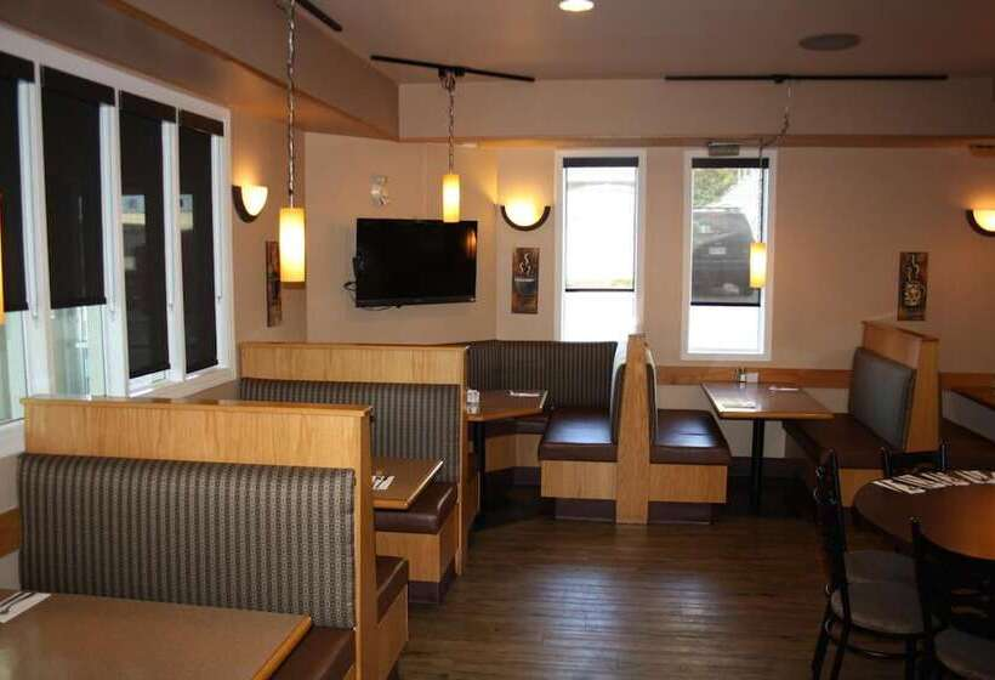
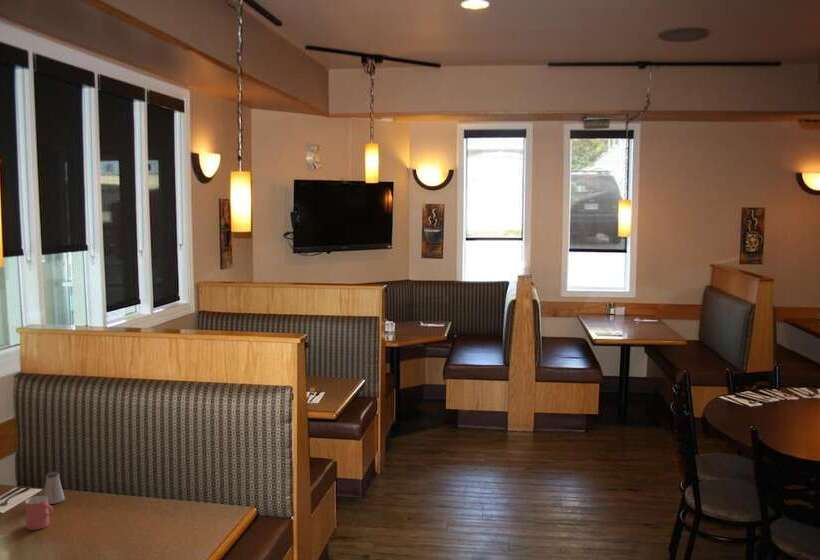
+ saltshaker [42,471,66,505]
+ cup [24,495,54,531]
